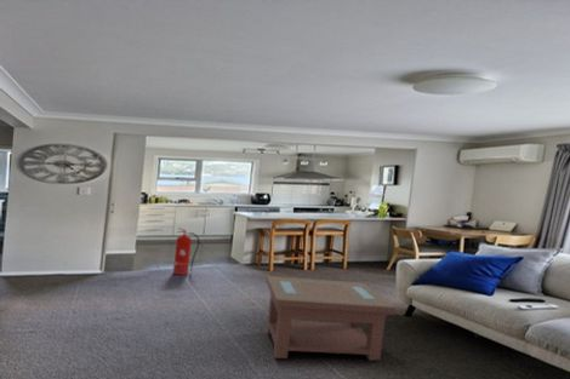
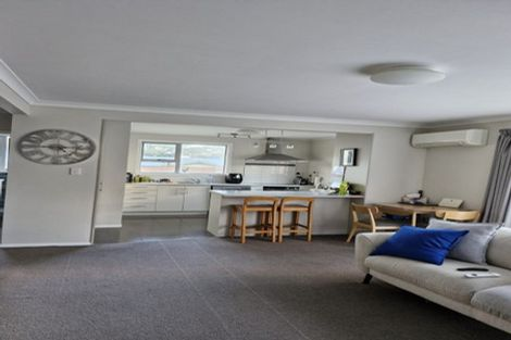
- fire extinguisher [172,226,200,276]
- coffee table [264,275,397,361]
